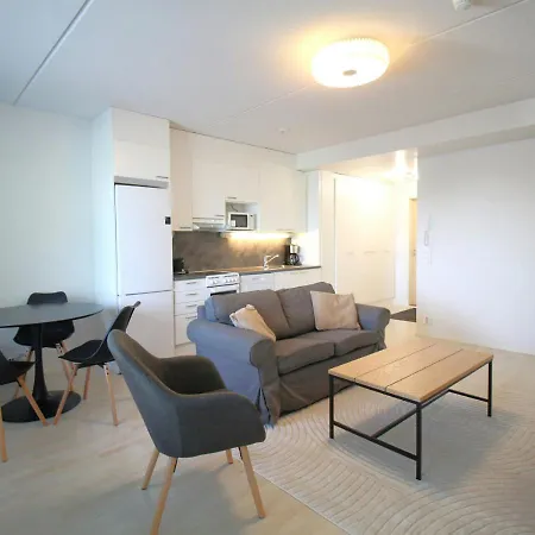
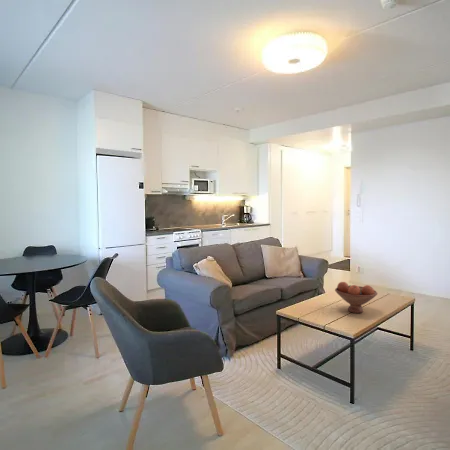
+ fruit bowl [334,281,379,314]
